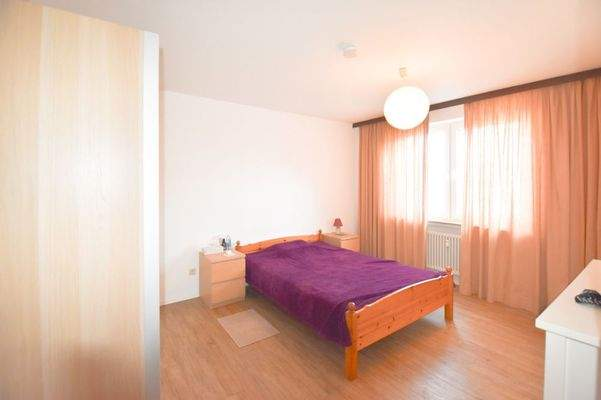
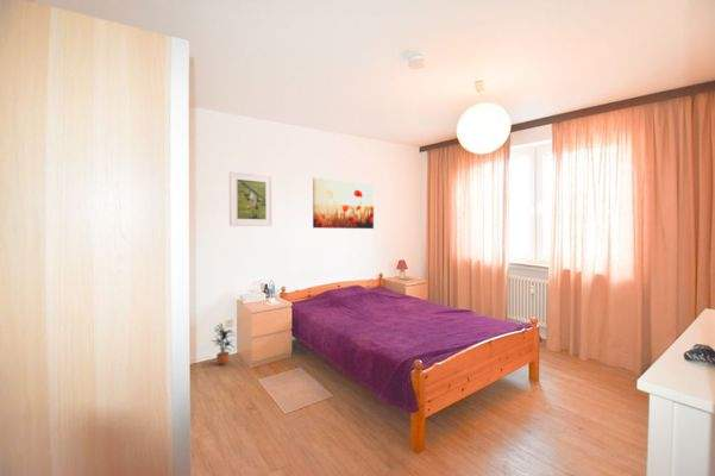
+ potted plant [212,322,236,367]
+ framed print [228,170,274,227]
+ wall art [312,176,375,230]
